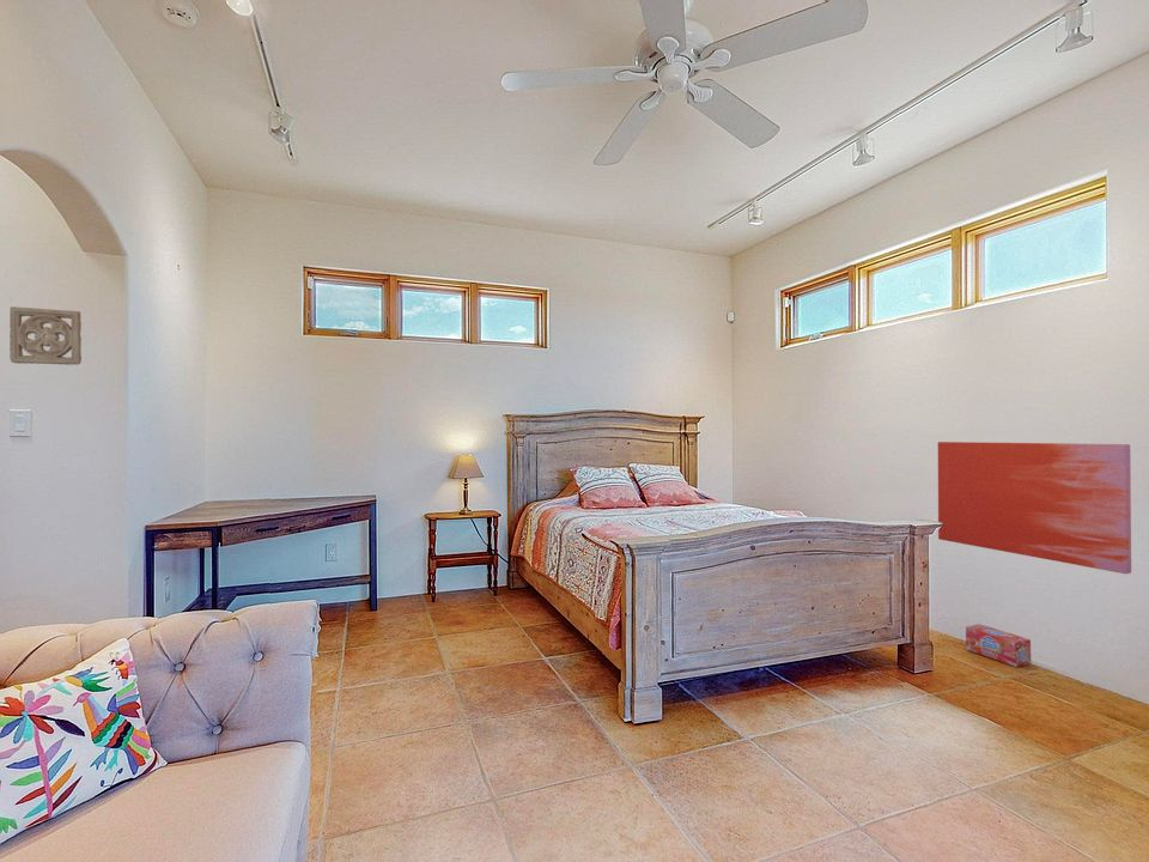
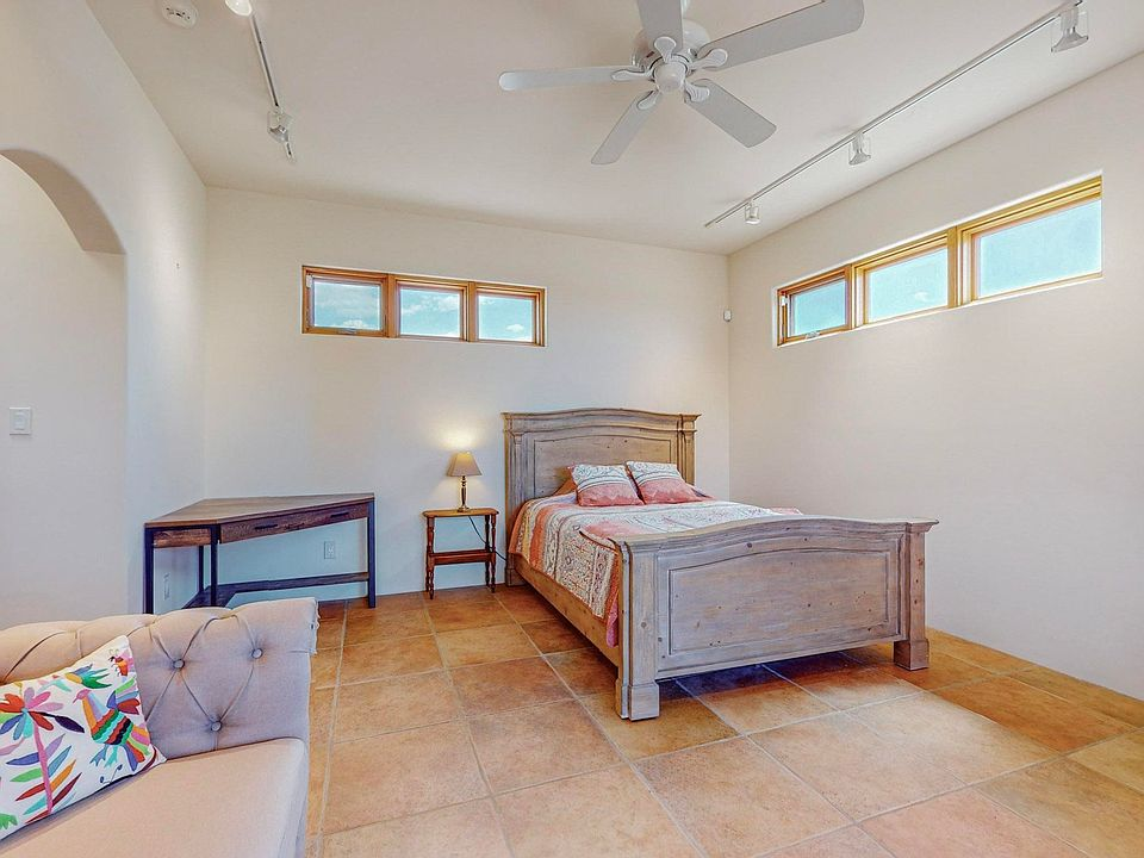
- wall ornament [8,305,83,366]
- wall art [937,441,1132,575]
- box [965,623,1032,668]
